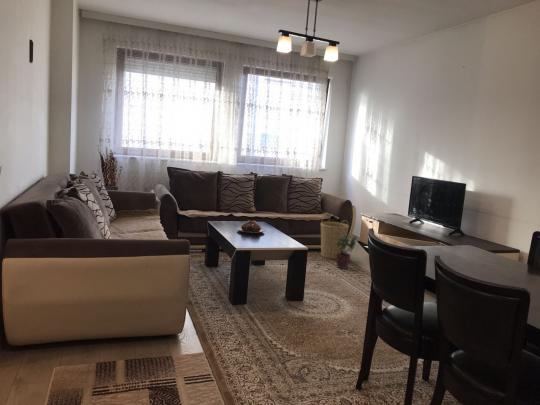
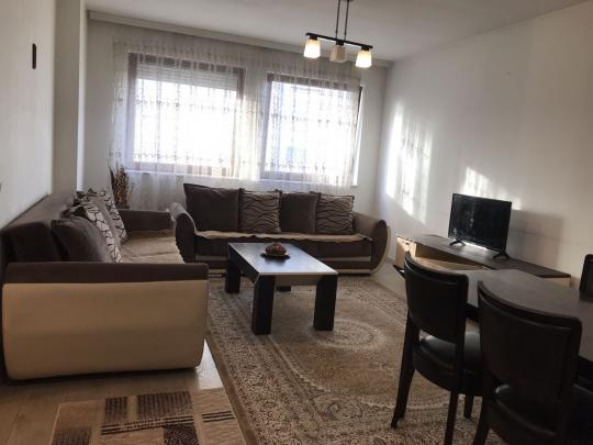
- potted plant [336,235,359,270]
- basket [320,215,350,260]
